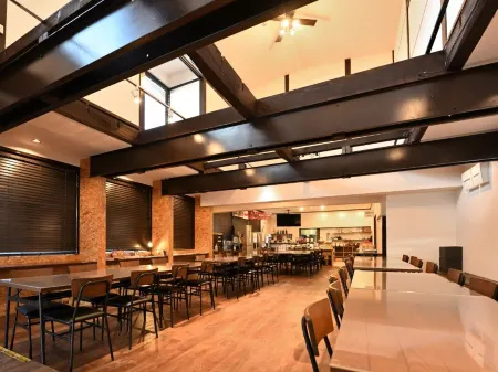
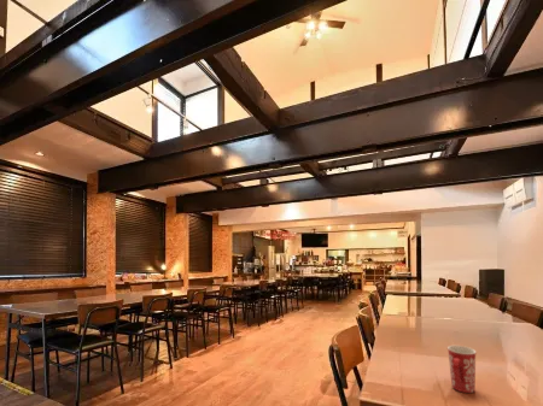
+ mug [446,345,478,394]
